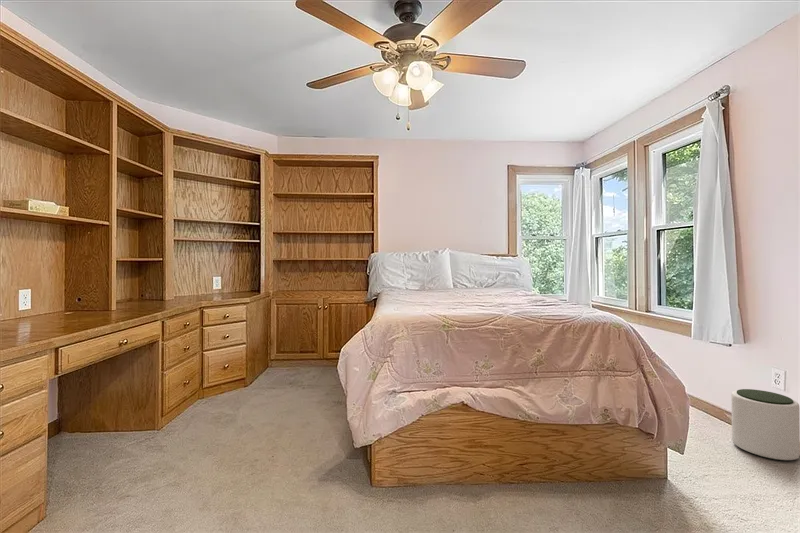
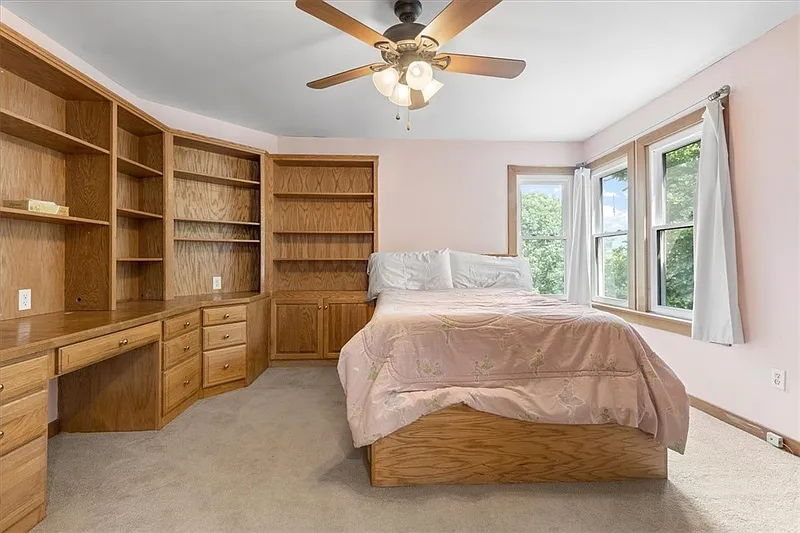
- plant pot [730,388,800,462]
